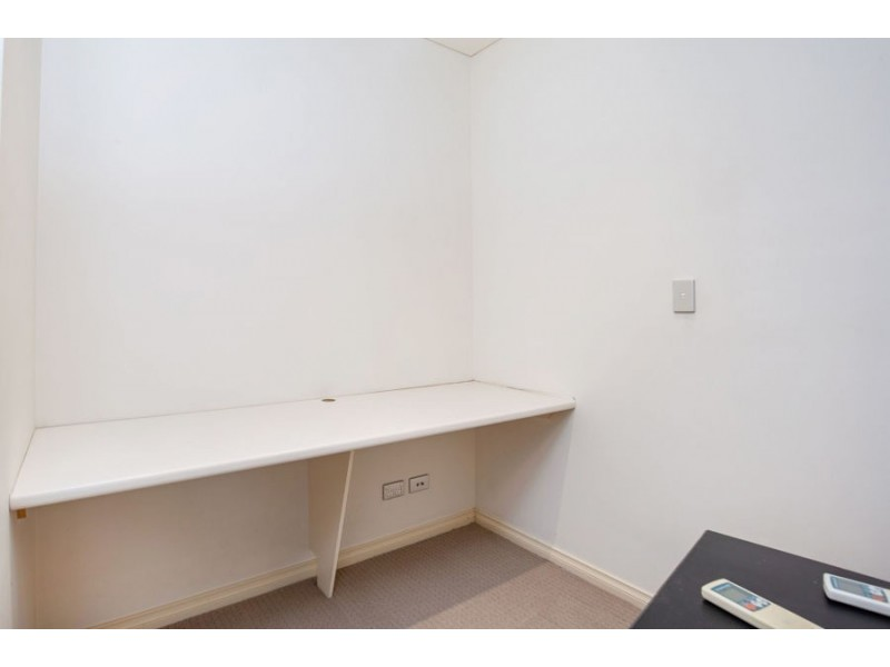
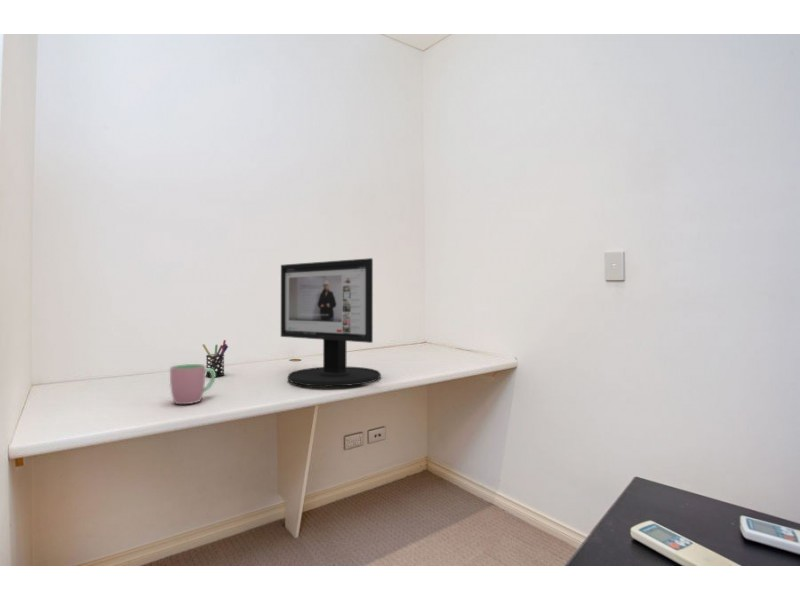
+ cup [169,363,216,405]
+ computer monitor [280,257,382,387]
+ pen holder [202,339,229,378]
